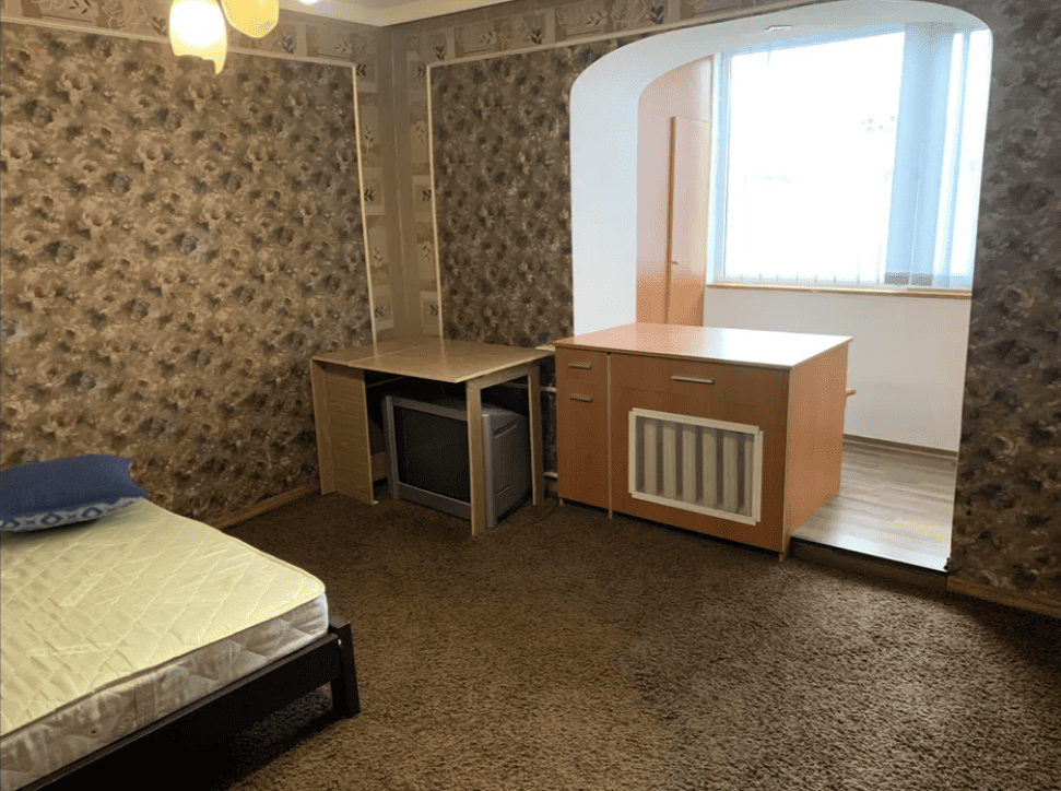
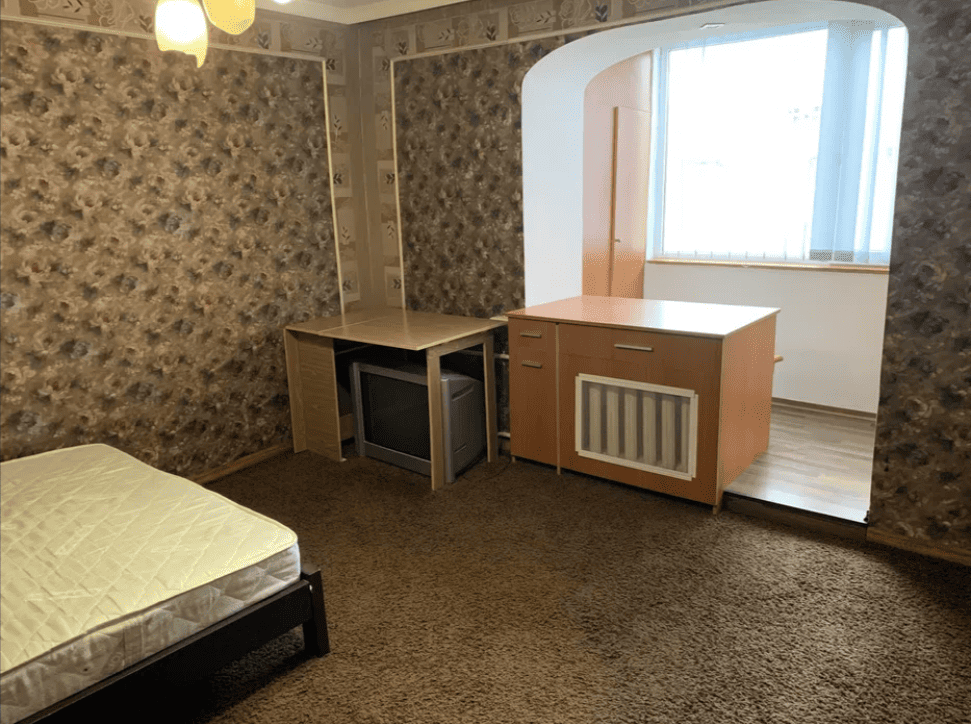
- pillow [0,452,150,532]
